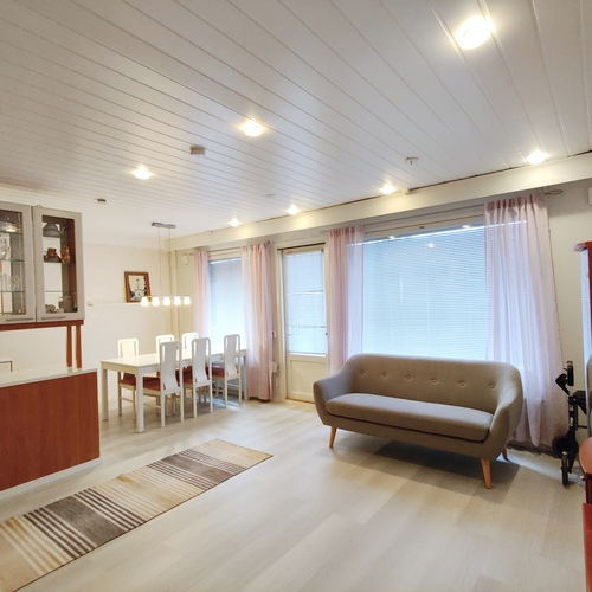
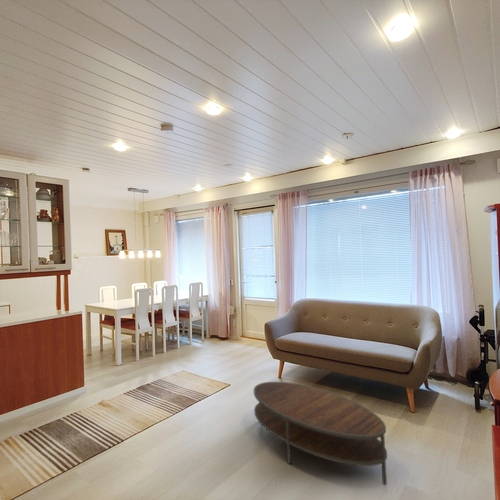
+ coffee table [253,381,388,486]
